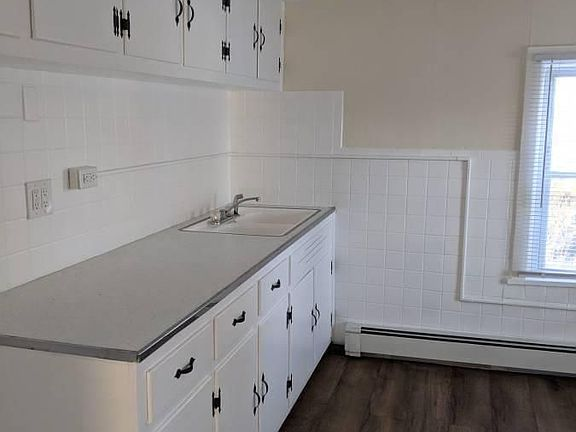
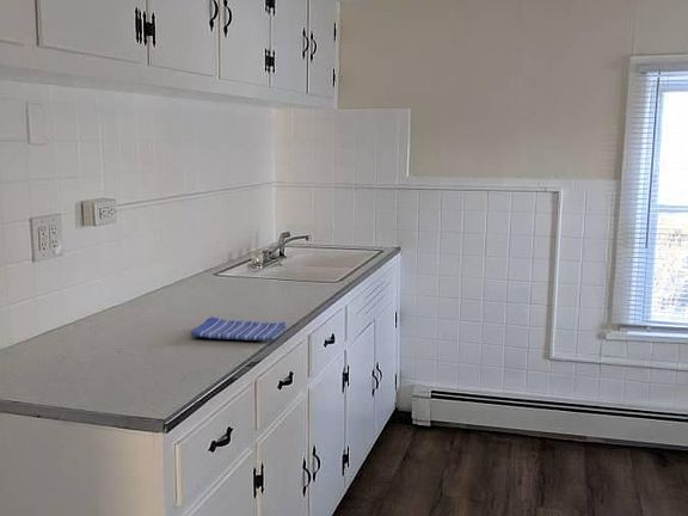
+ dish towel [190,315,287,342]
